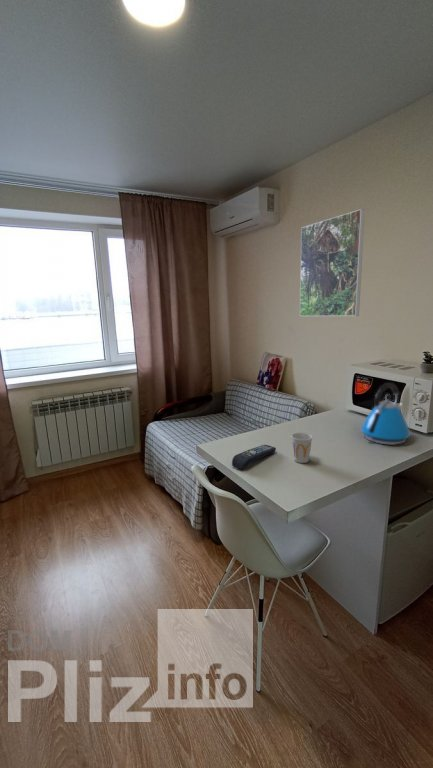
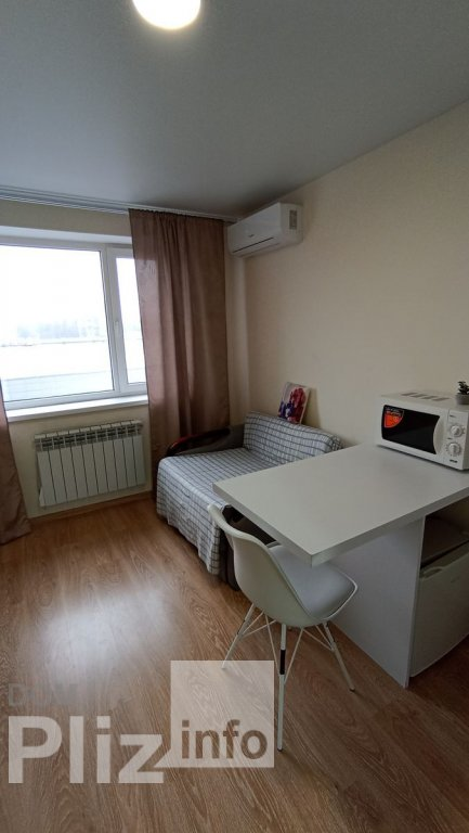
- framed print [299,208,366,317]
- kettle [360,382,411,446]
- remote control [231,444,277,470]
- cup [291,432,314,464]
